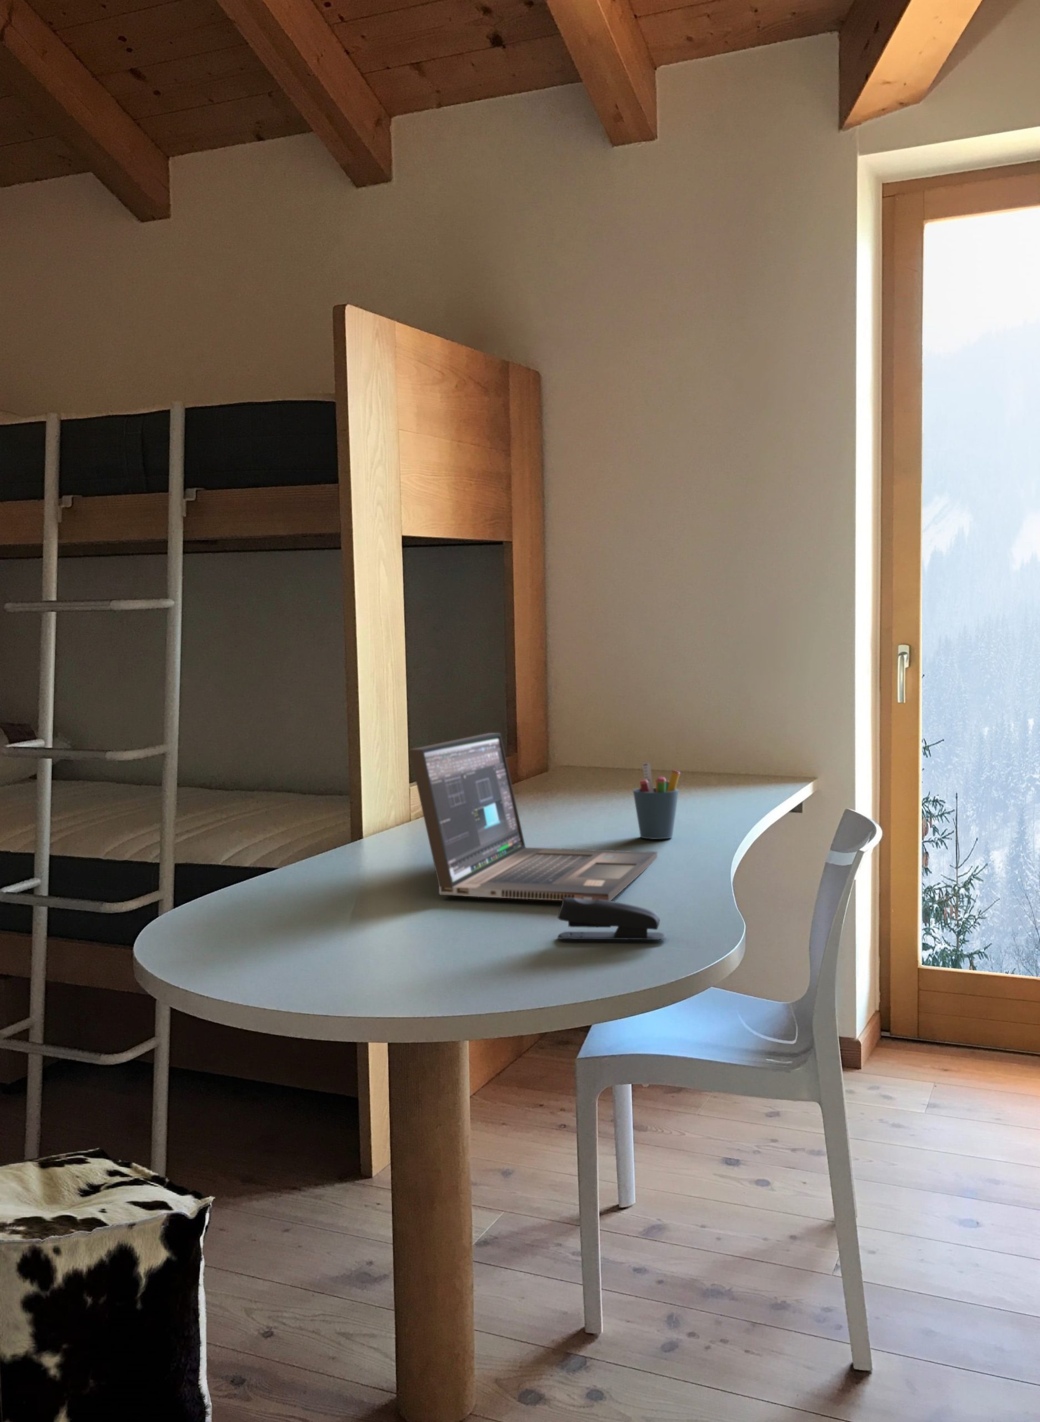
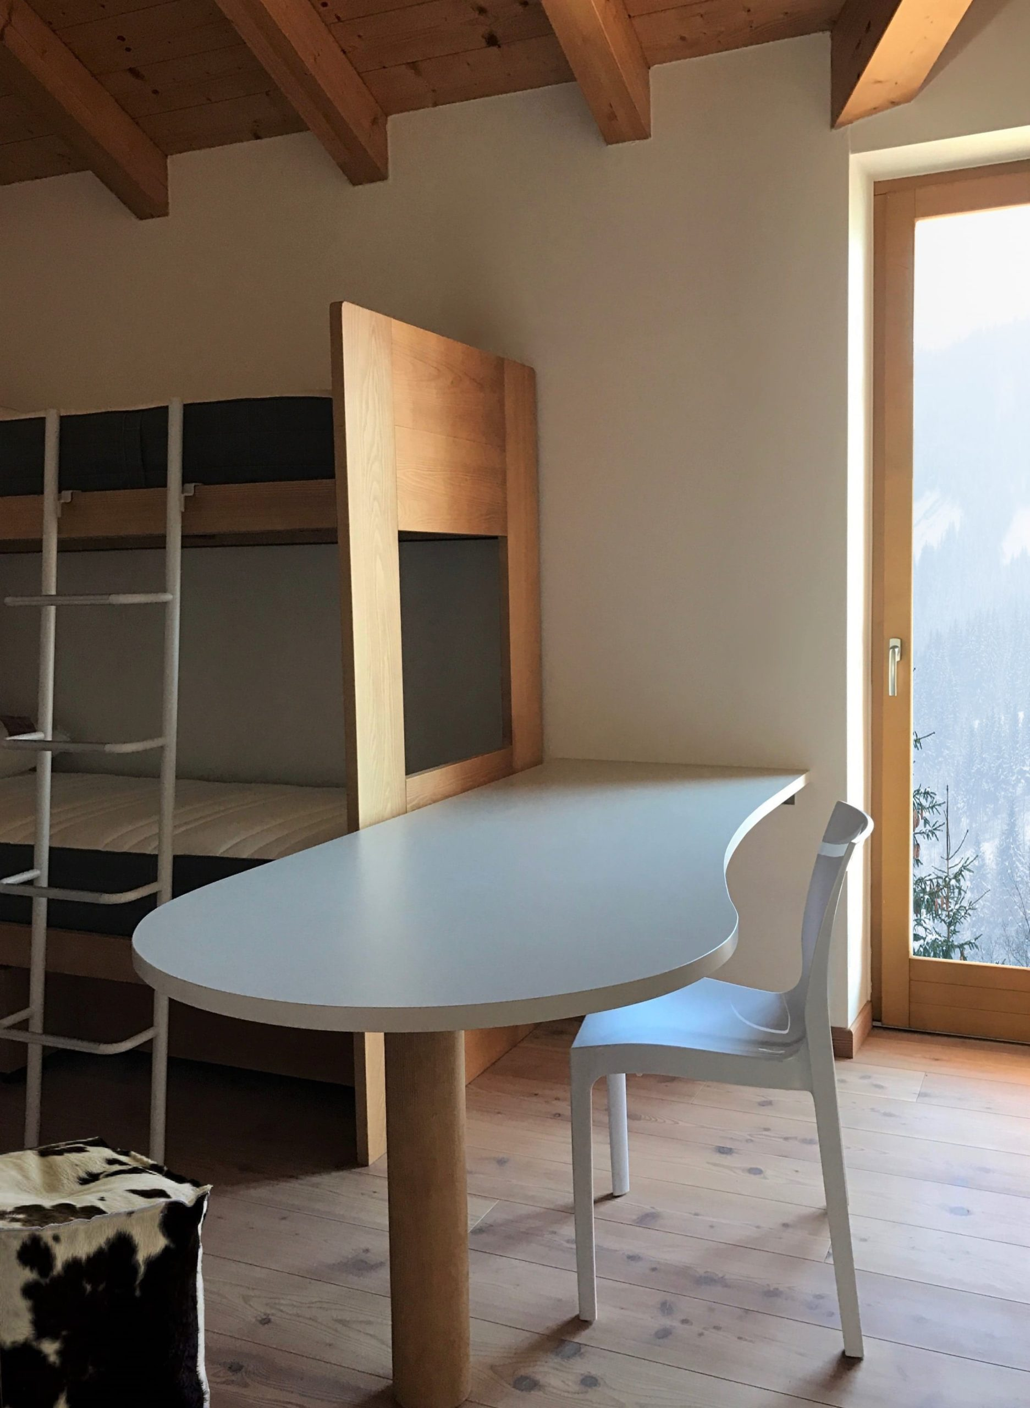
- pen holder [633,762,681,840]
- laptop [408,732,658,901]
- stapler [556,898,667,941]
